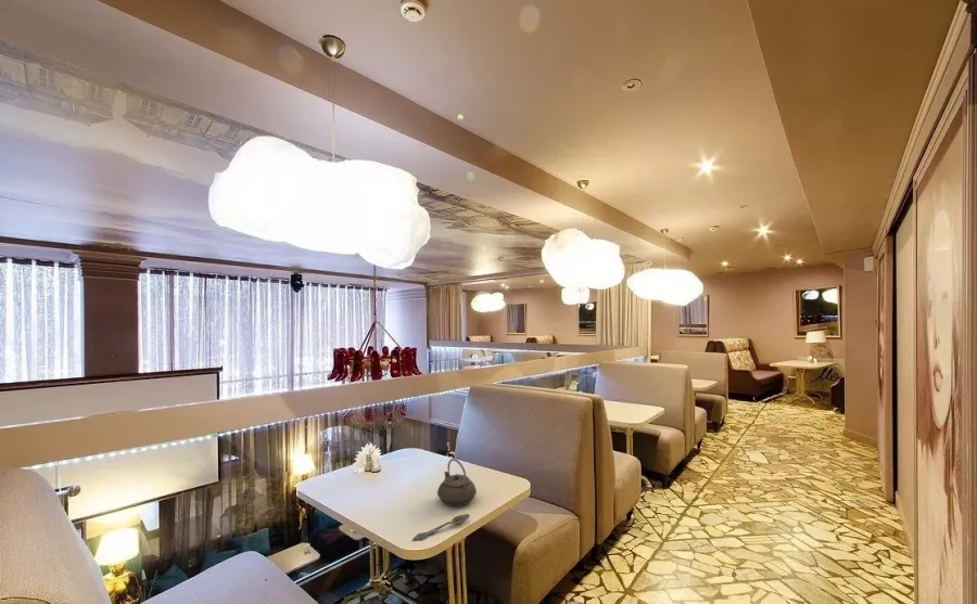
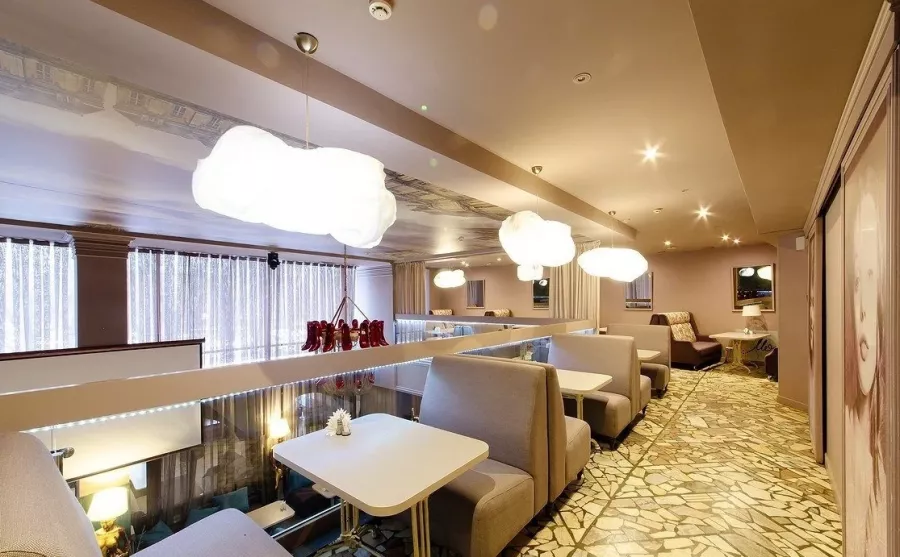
- spoon [411,513,471,541]
- teapot [436,458,478,507]
